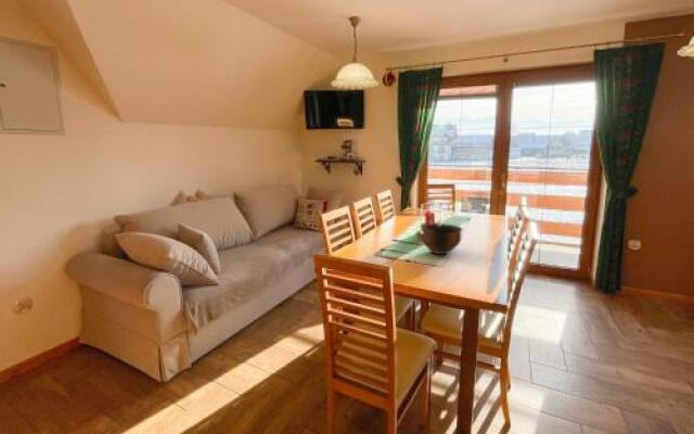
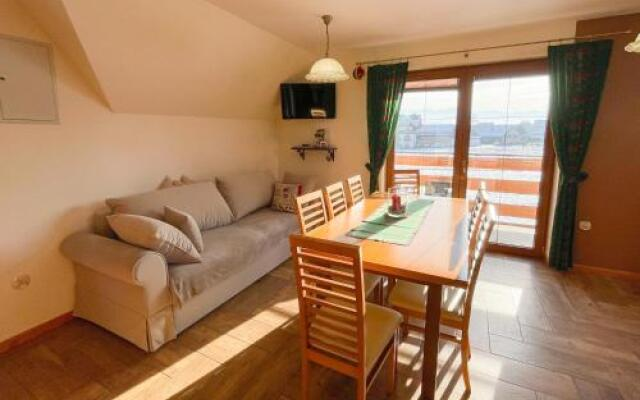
- bowl [420,222,463,255]
